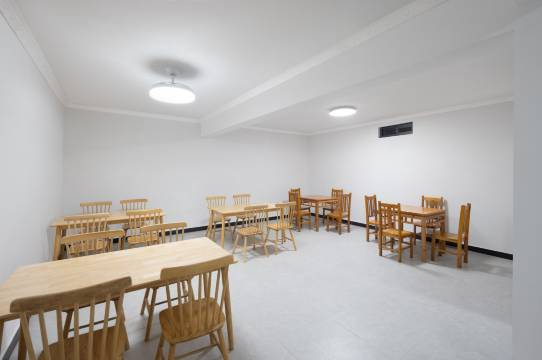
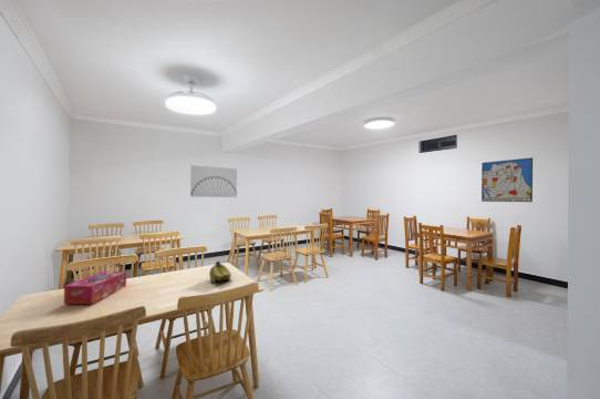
+ wall art [189,164,238,198]
+ wall art [480,156,534,203]
+ tissue box [63,270,127,305]
+ fruit [208,260,232,284]
